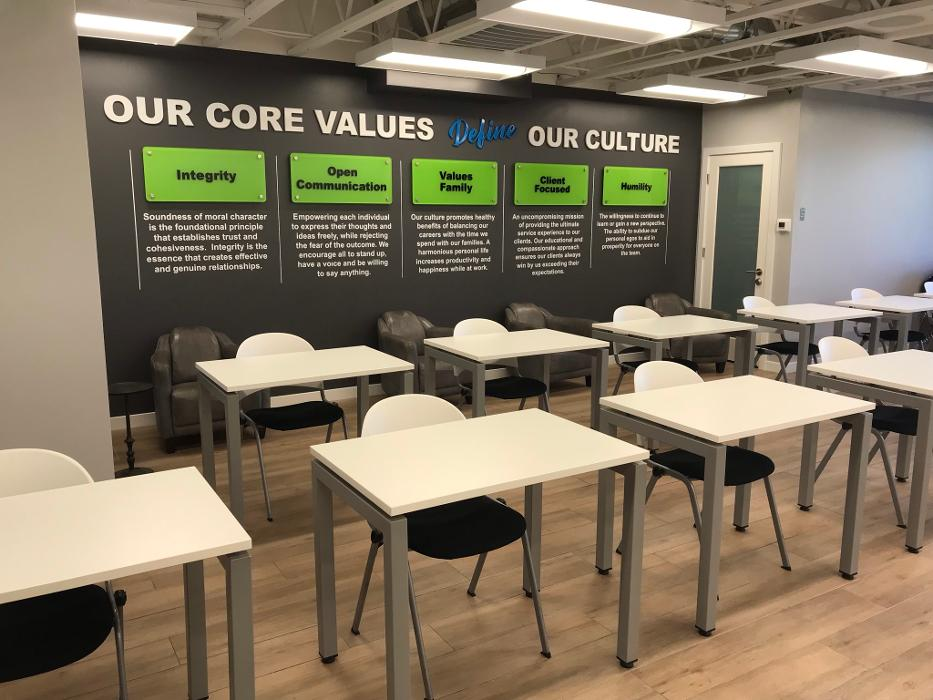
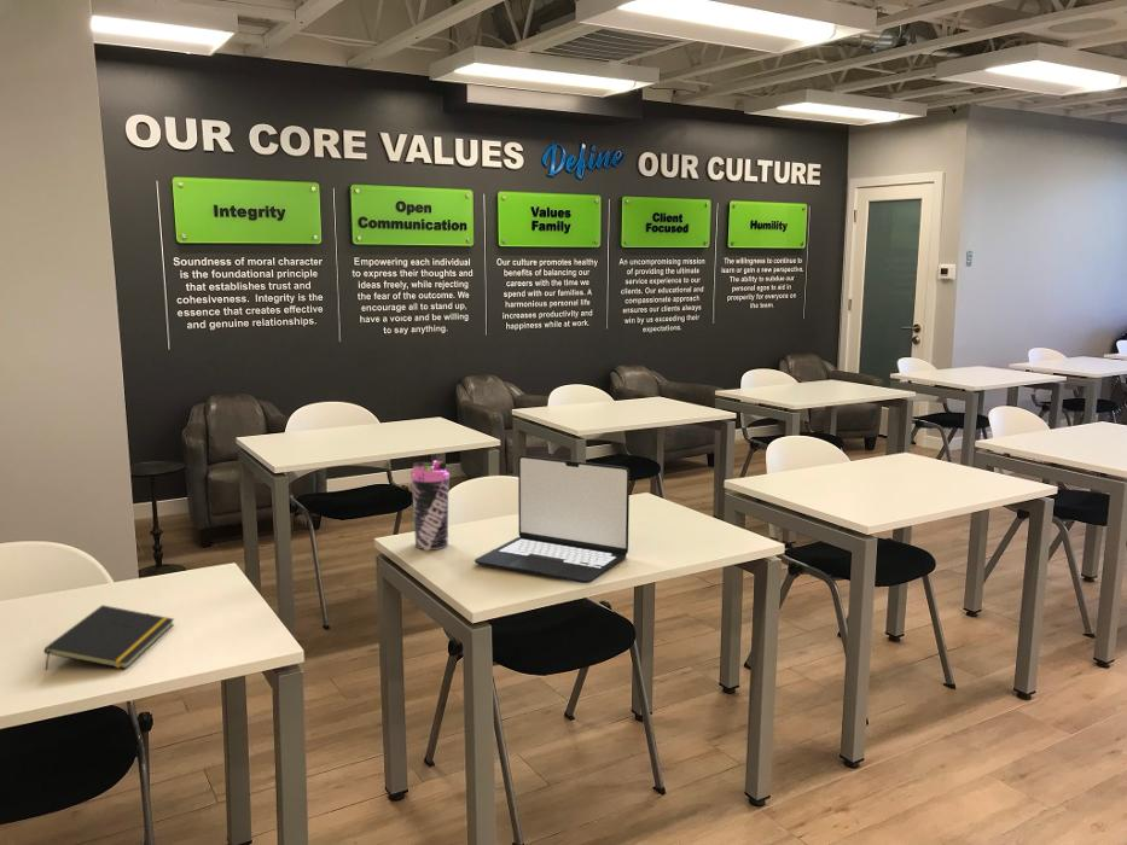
+ laptop [474,454,631,584]
+ notepad [43,604,175,671]
+ water bottle [409,459,452,552]
